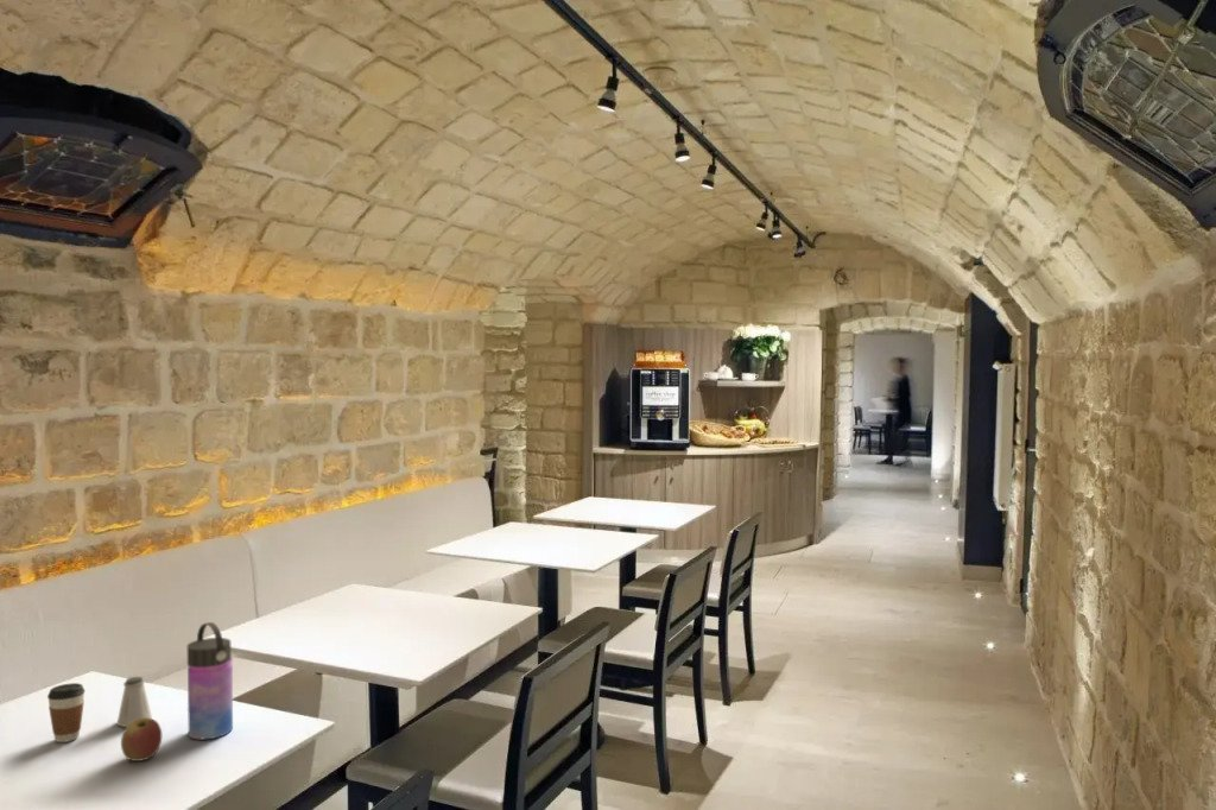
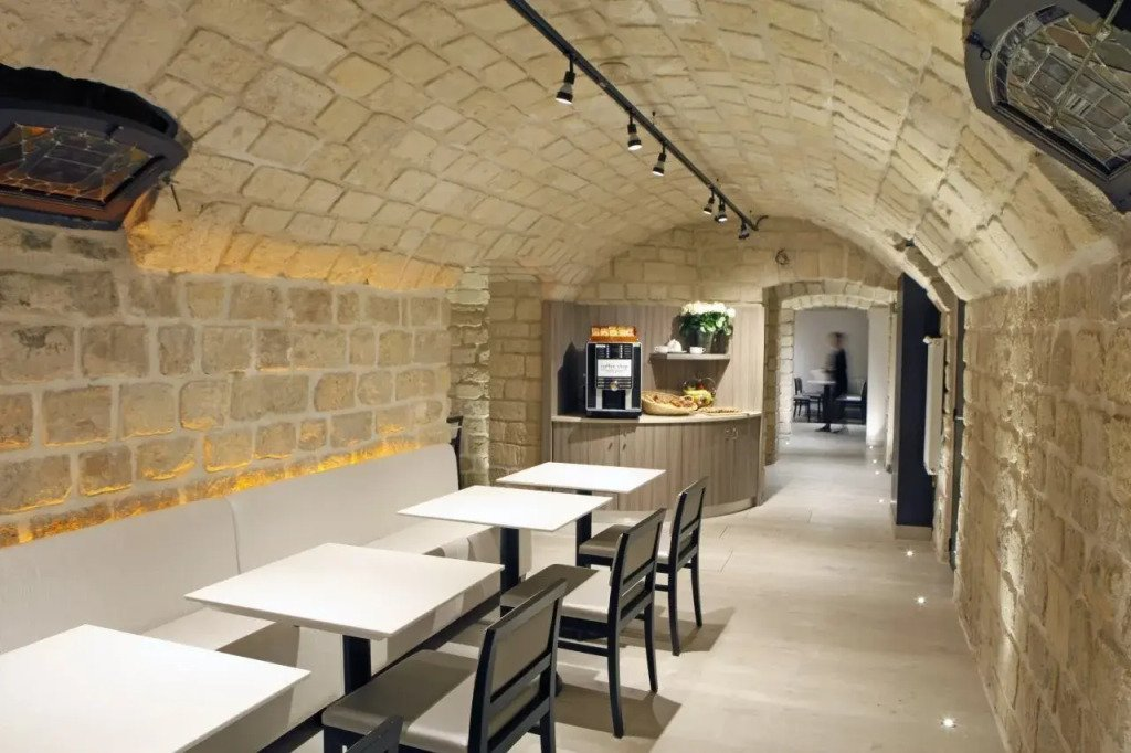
- coffee cup [46,682,87,743]
- saltshaker [116,676,153,728]
- apple [120,717,163,762]
- water bottle [186,621,234,740]
